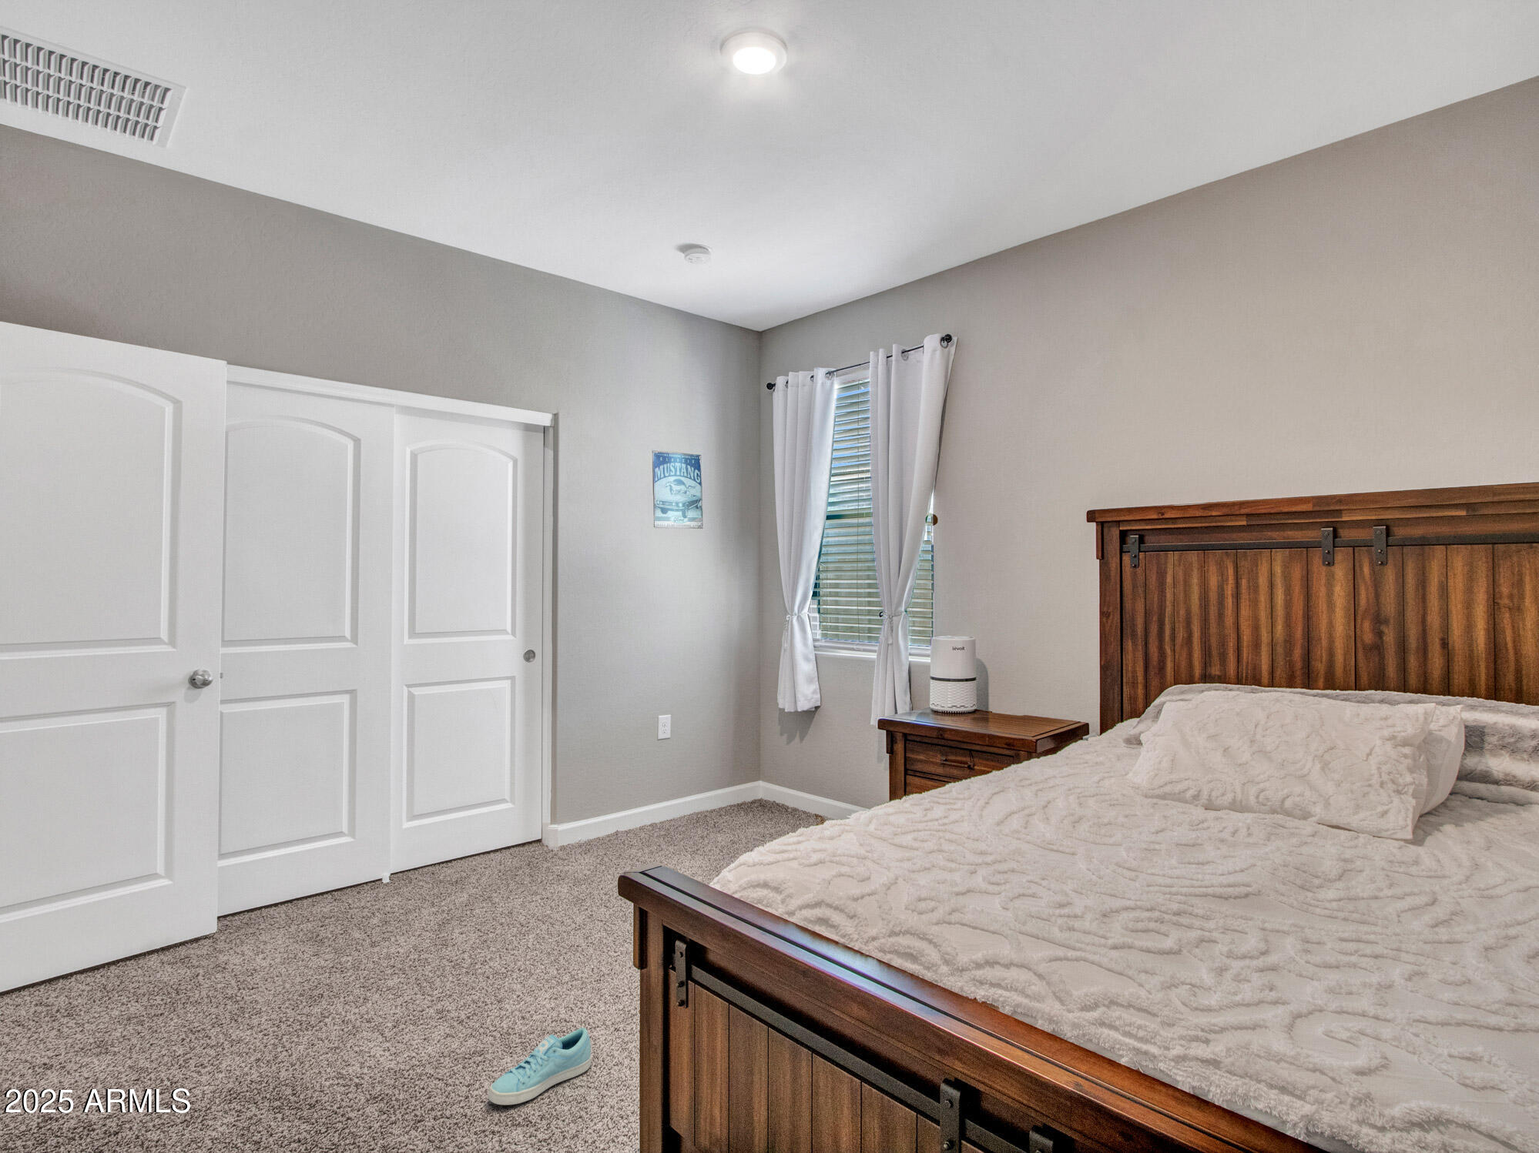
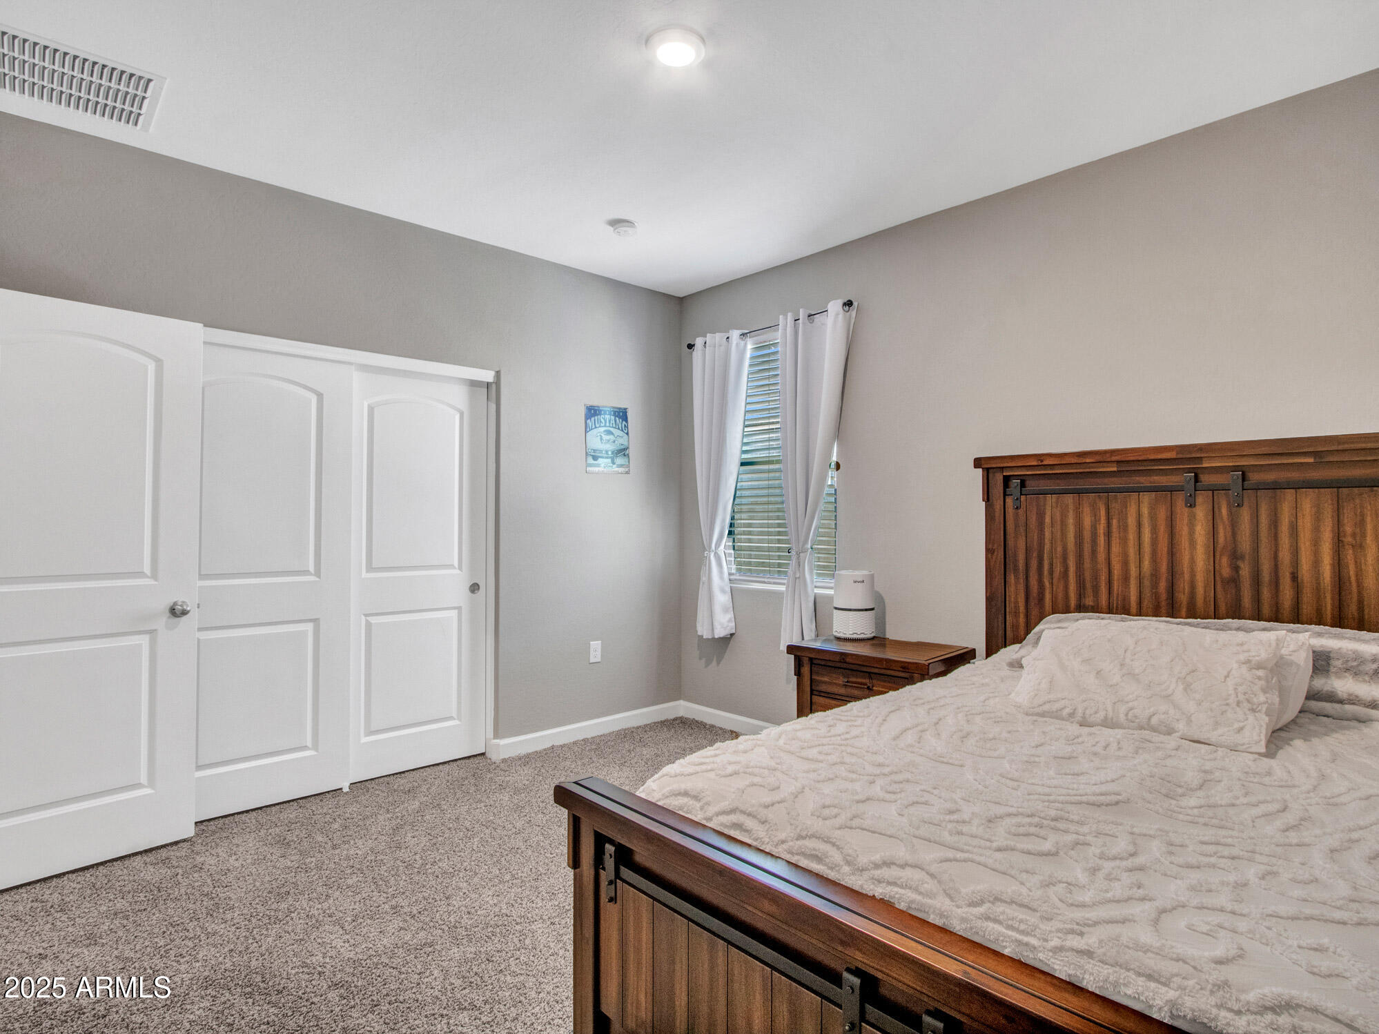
- sneaker [487,1027,593,1106]
